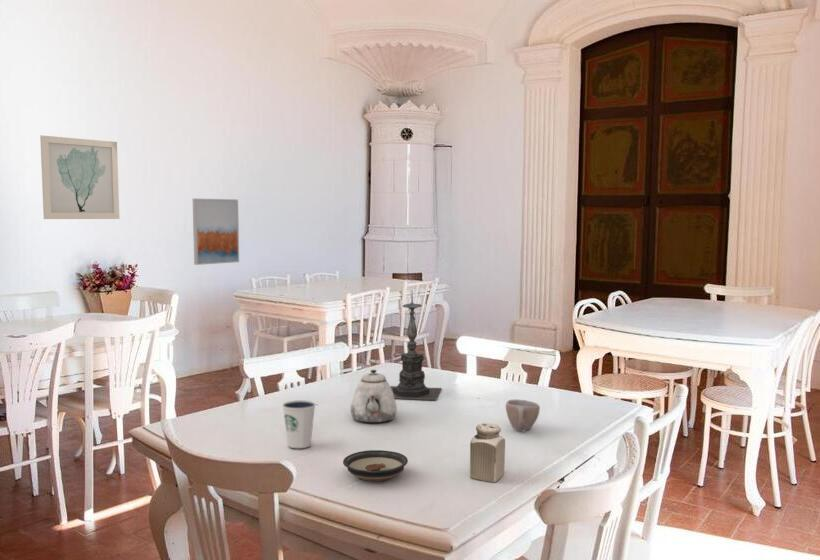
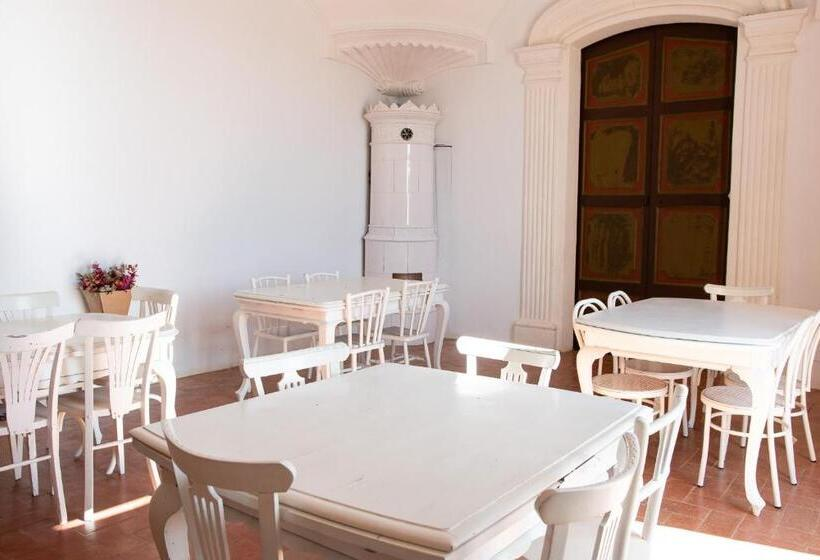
- salt shaker [469,422,506,483]
- wall art [192,198,240,266]
- dixie cup [281,399,317,449]
- wall art [39,134,120,220]
- teapot [350,369,398,424]
- saucer [342,449,409,482]
- cup [505,399,541,432]
- candle holder [390,291,442,401]
